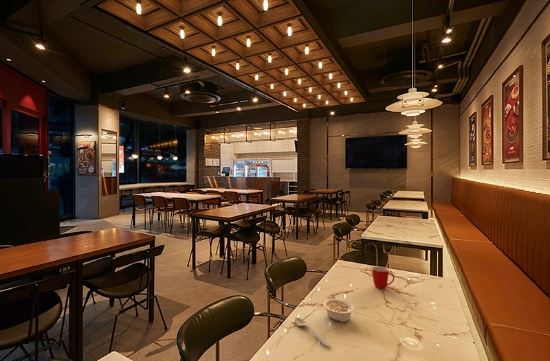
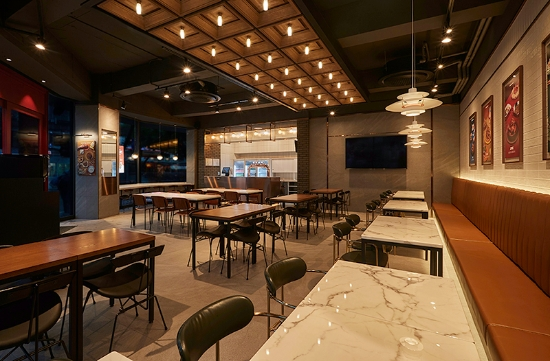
- spoon [294,317,331,348]
- mug [371,265,395,290]
- legume [322,293,355,323]
